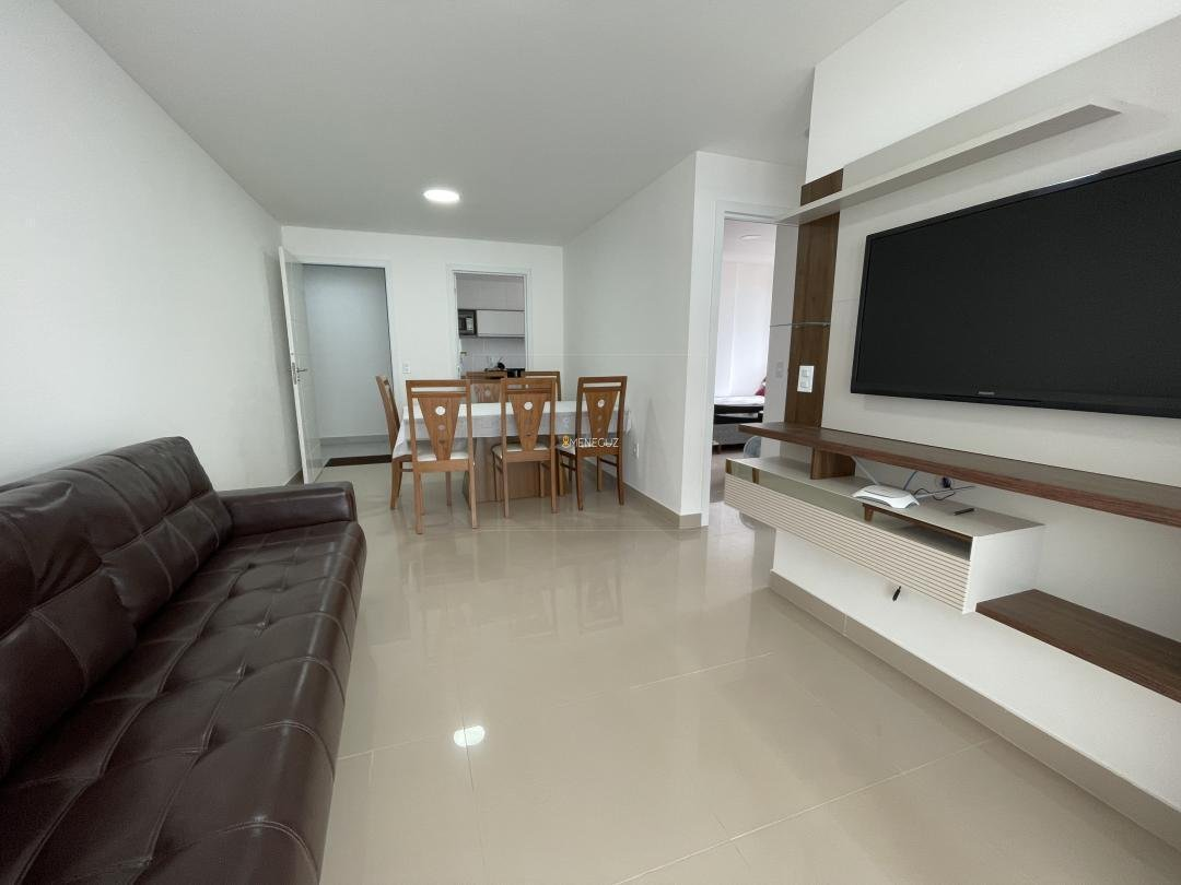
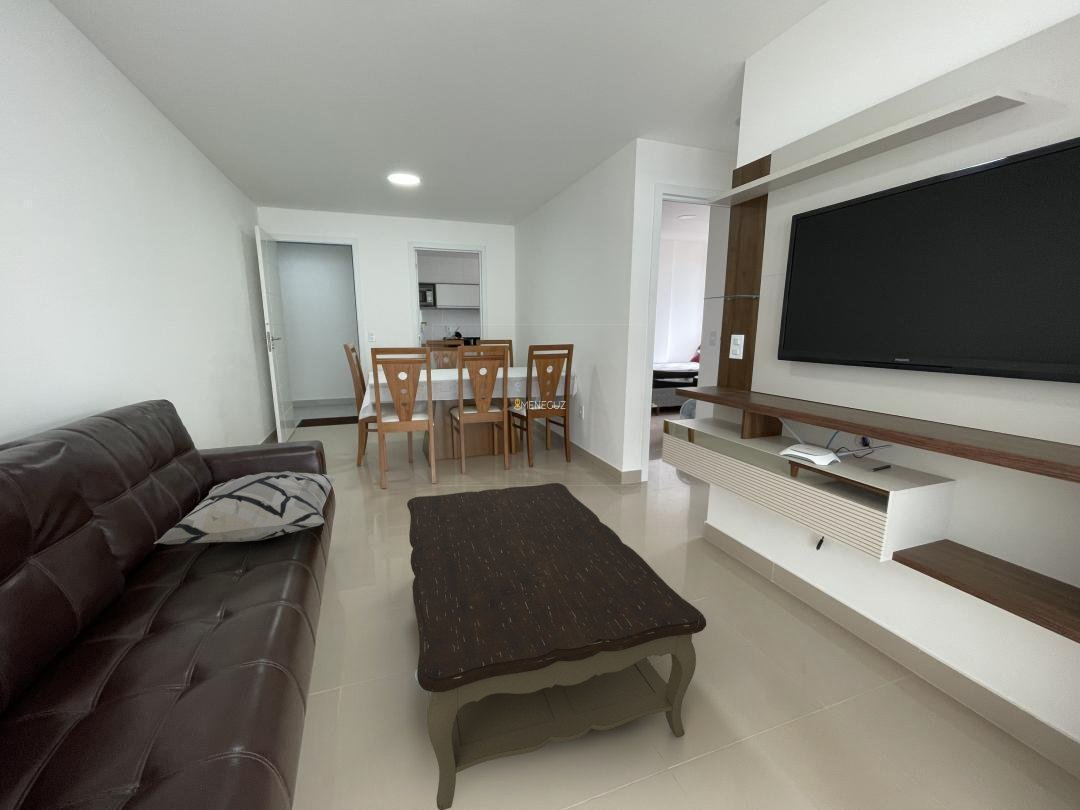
+ coffee table [406,482,707,810]
+ decorative pillow [153,470,337,545]
